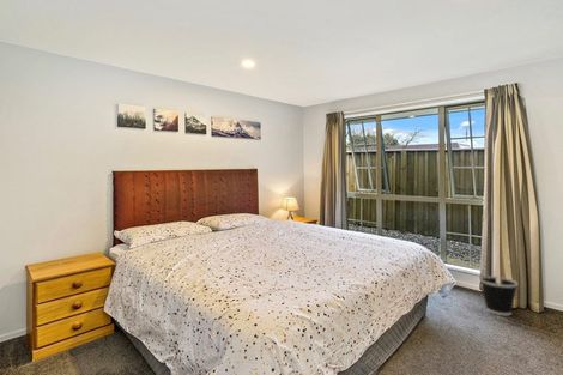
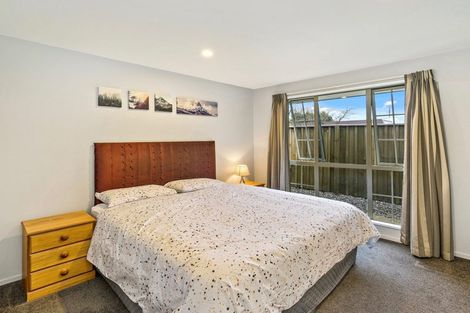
- wastebasket [478,274,519,316]
